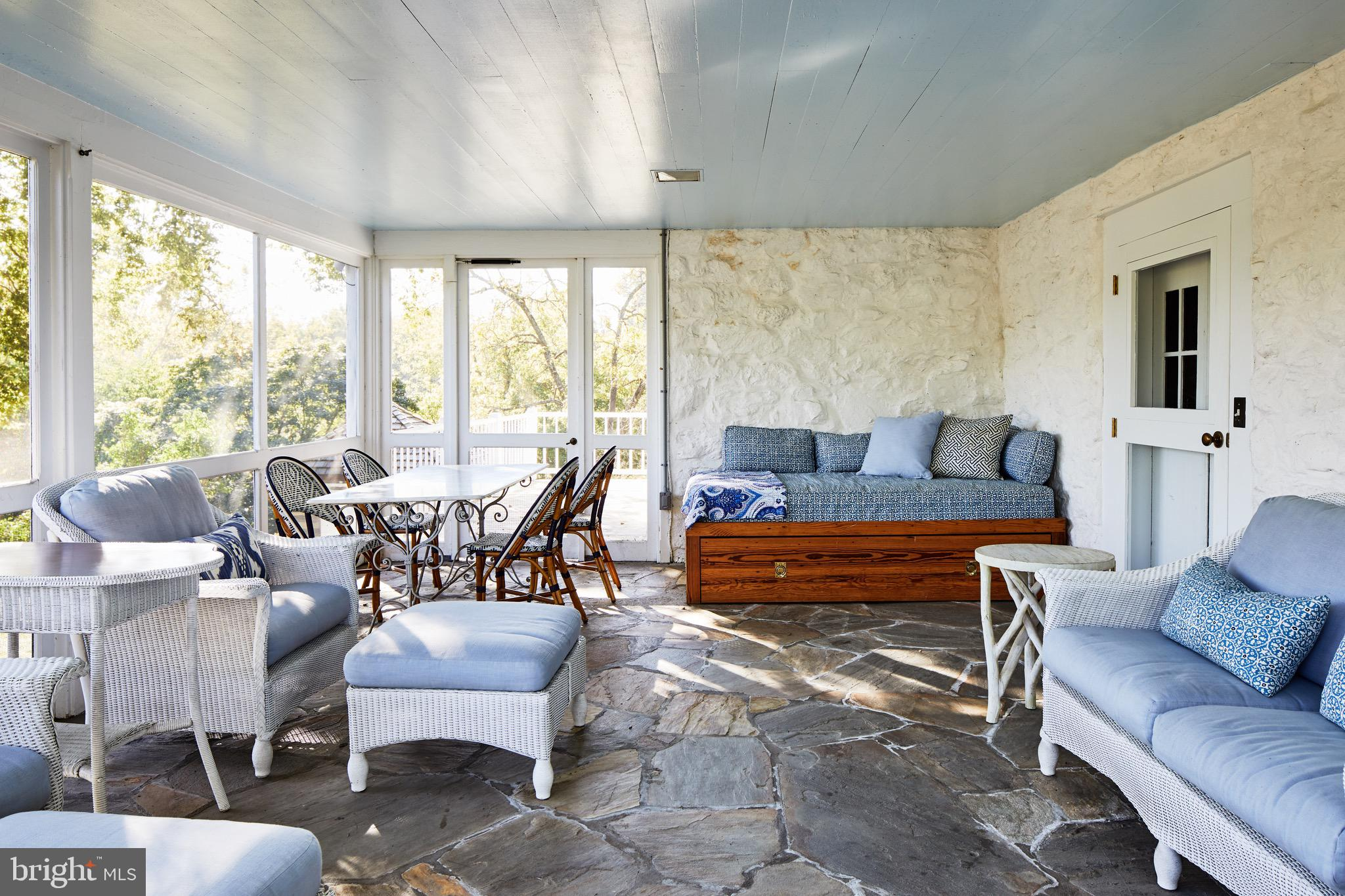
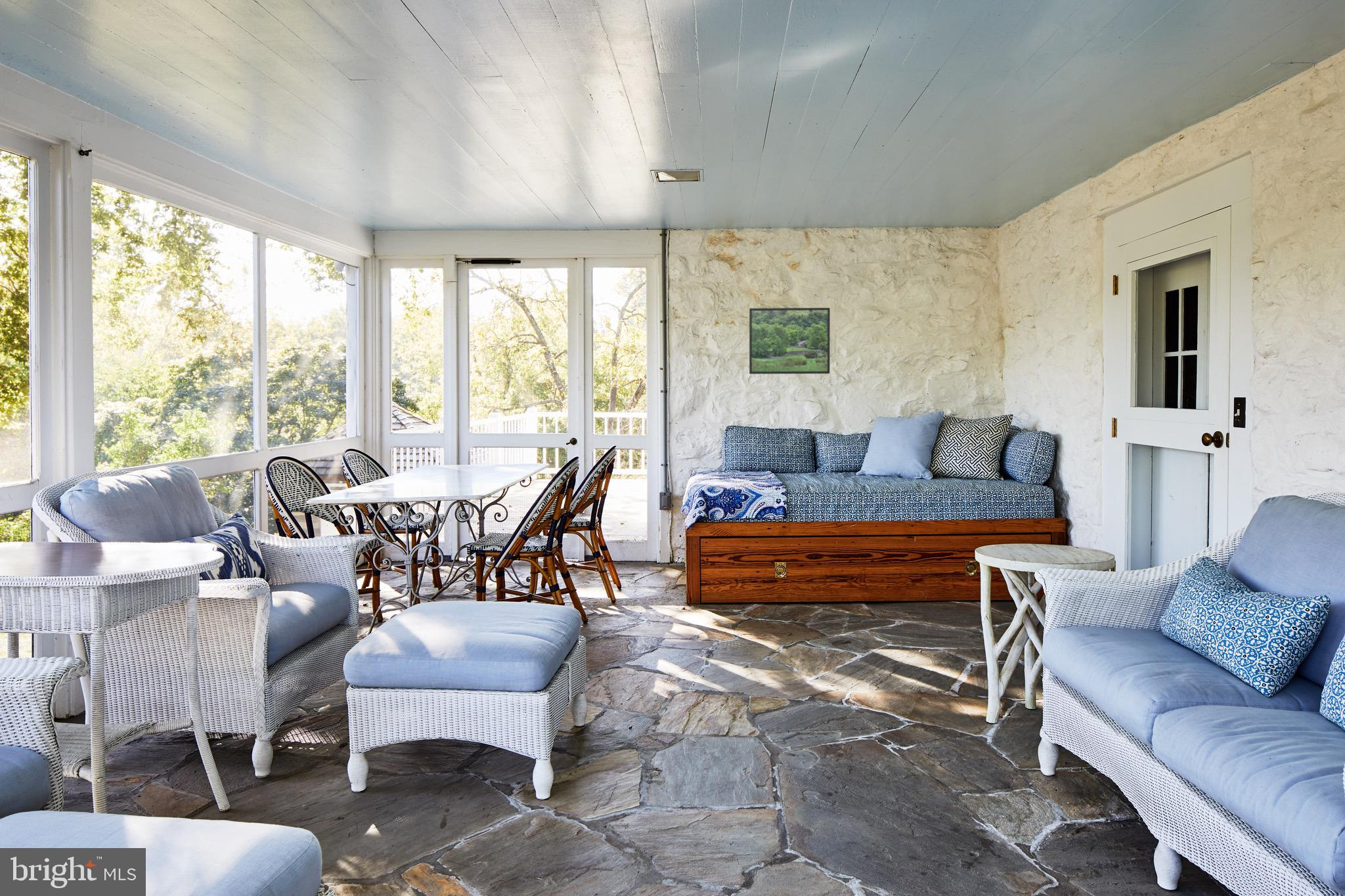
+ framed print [749,307,831,375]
